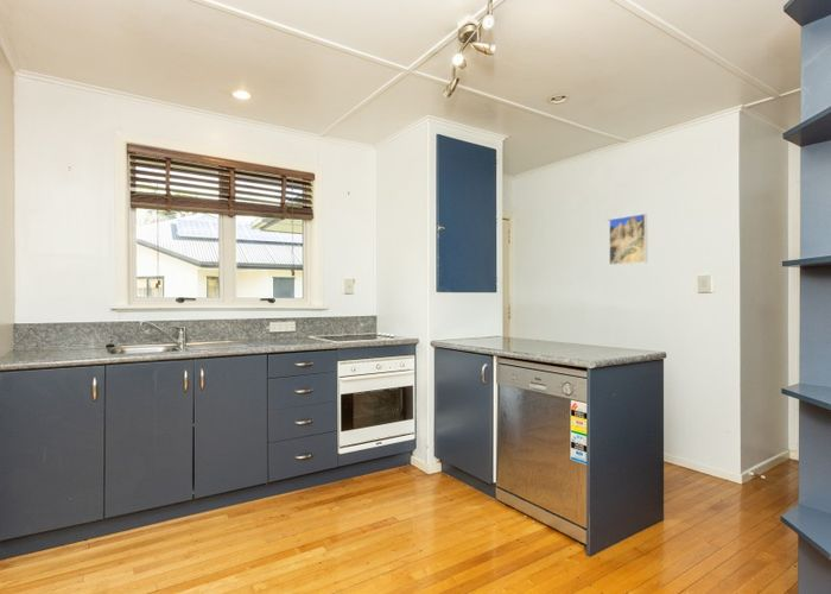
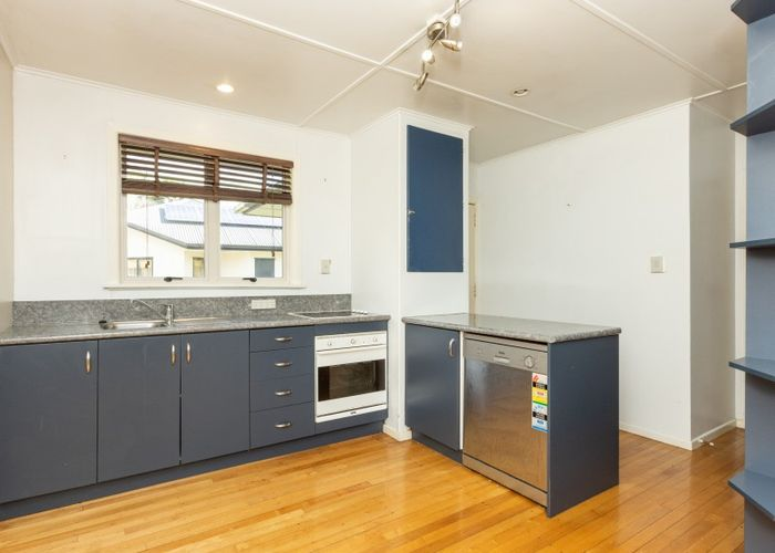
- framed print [608,213,648,266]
